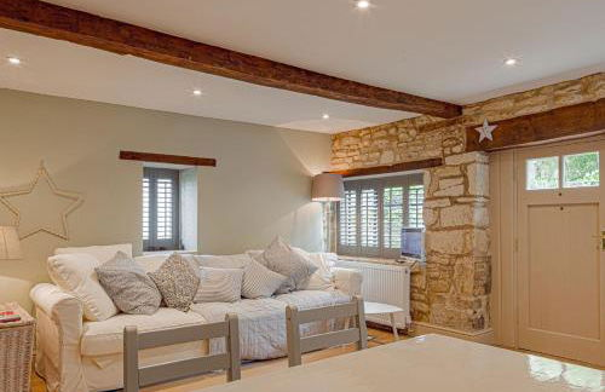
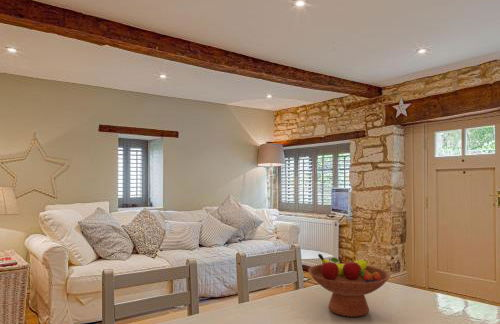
+ fruit bowl [307,253,391,318]
